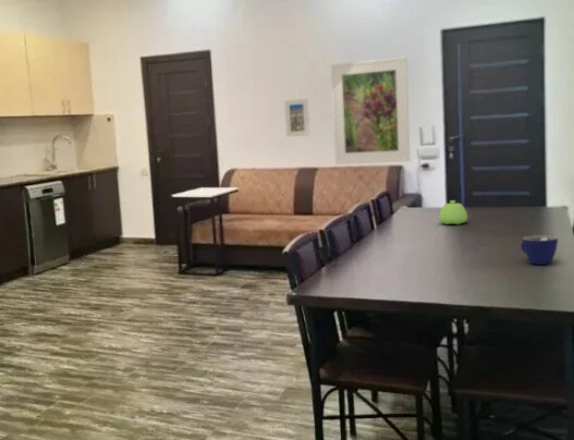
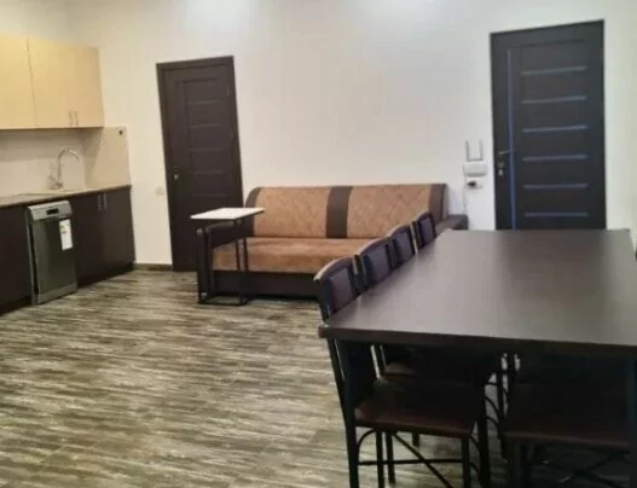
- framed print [330,56,411,166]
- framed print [283,98,310,138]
- cup [520,234,559,266]
- teapot [438,199,468,225]
